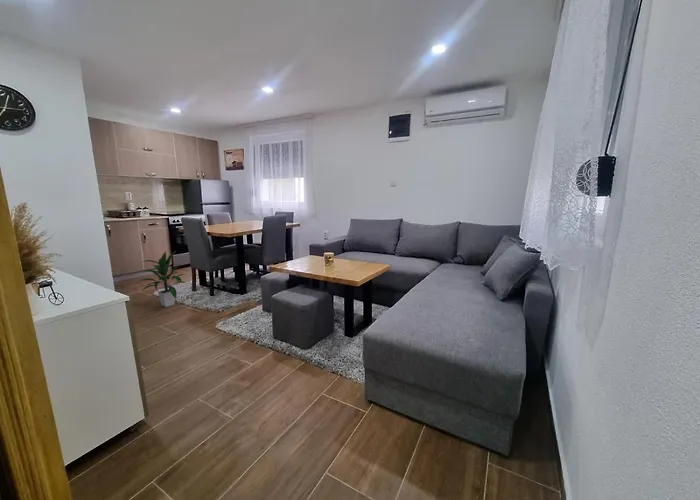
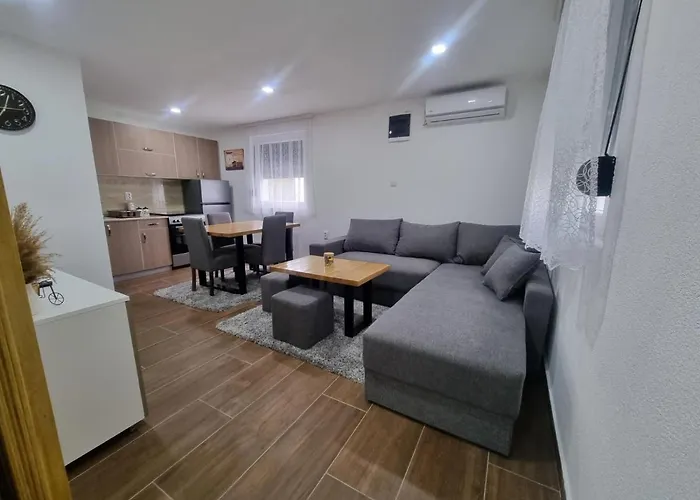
- indoor plant [138,250,189,308]
